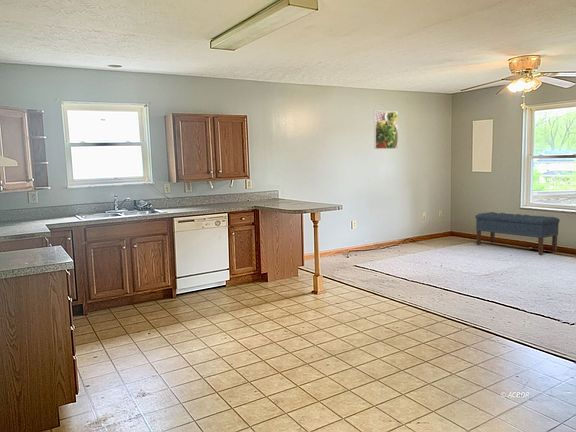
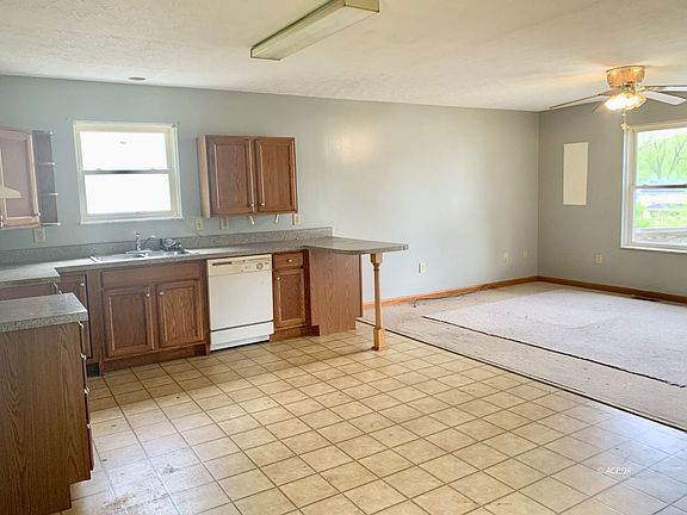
- bench [474,211,561,256]
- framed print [373,110,399,150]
